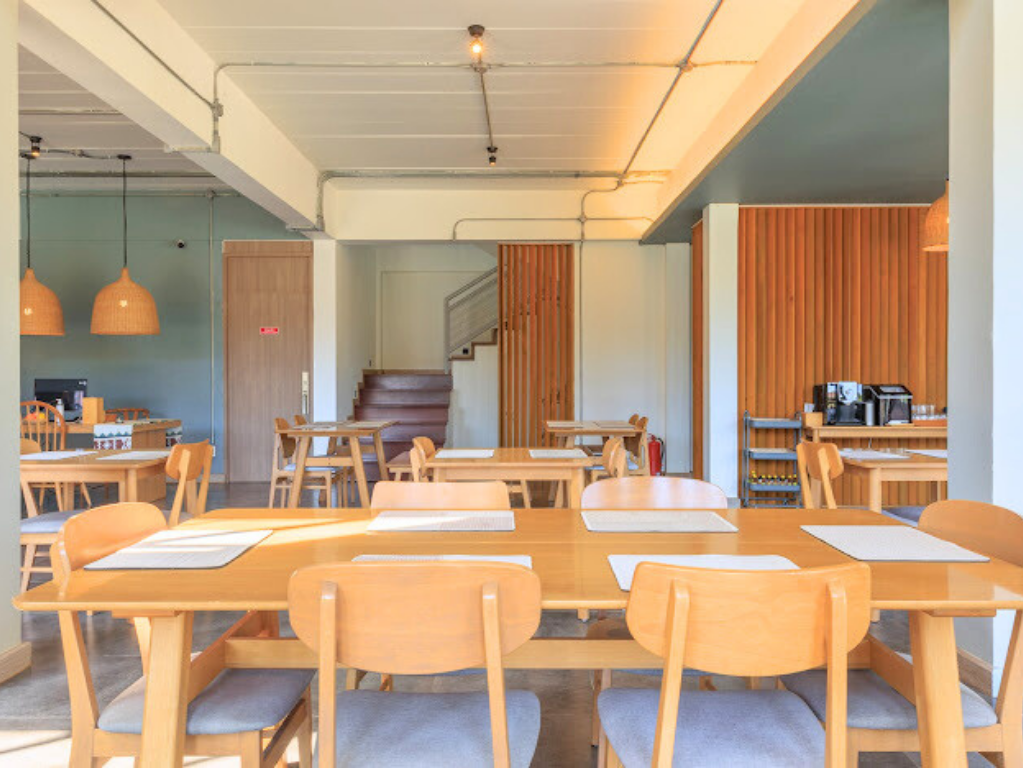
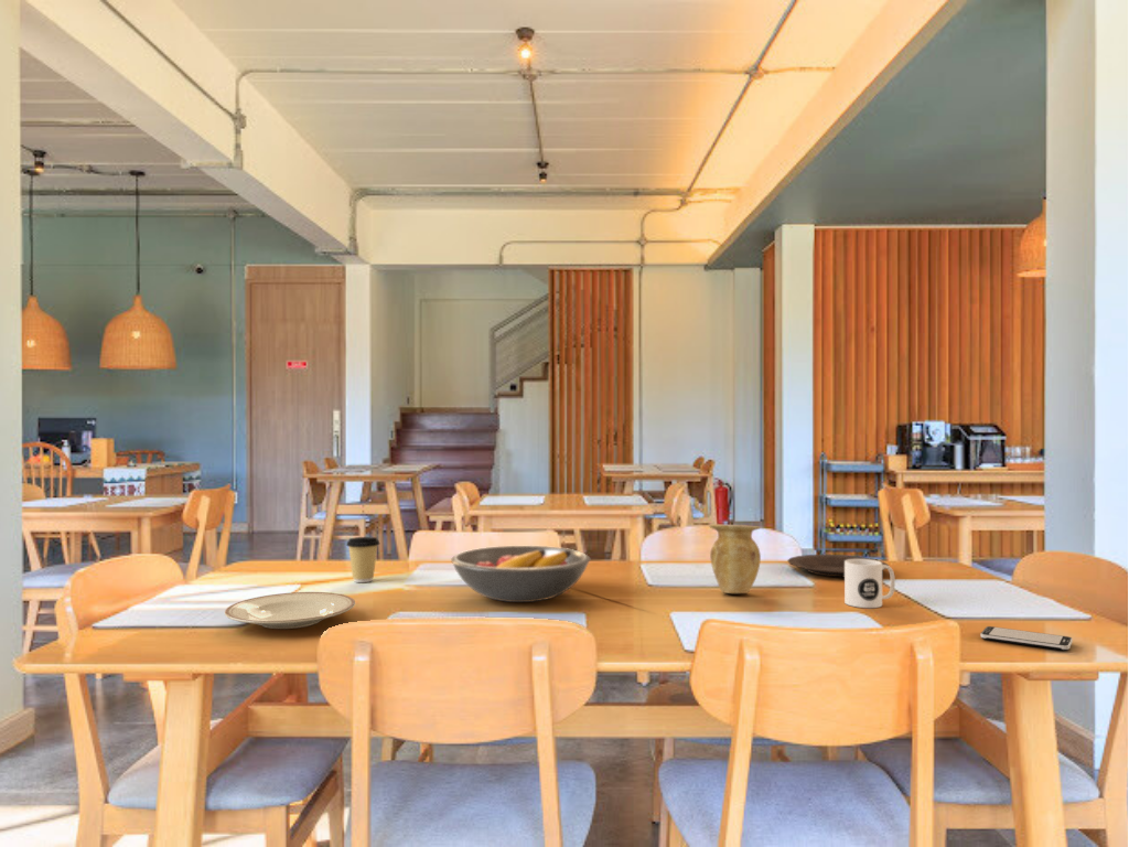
+ plate [224,591,356,630]
+ mug [843,558,896,609]
+ smartphone [979,625,1074,652]
+ coffee cup [345,536,380,583]
+ fruit bowl [450,545,591,603]
+ plate [786,554,890,578]
+ vase [708,524,762,594]
